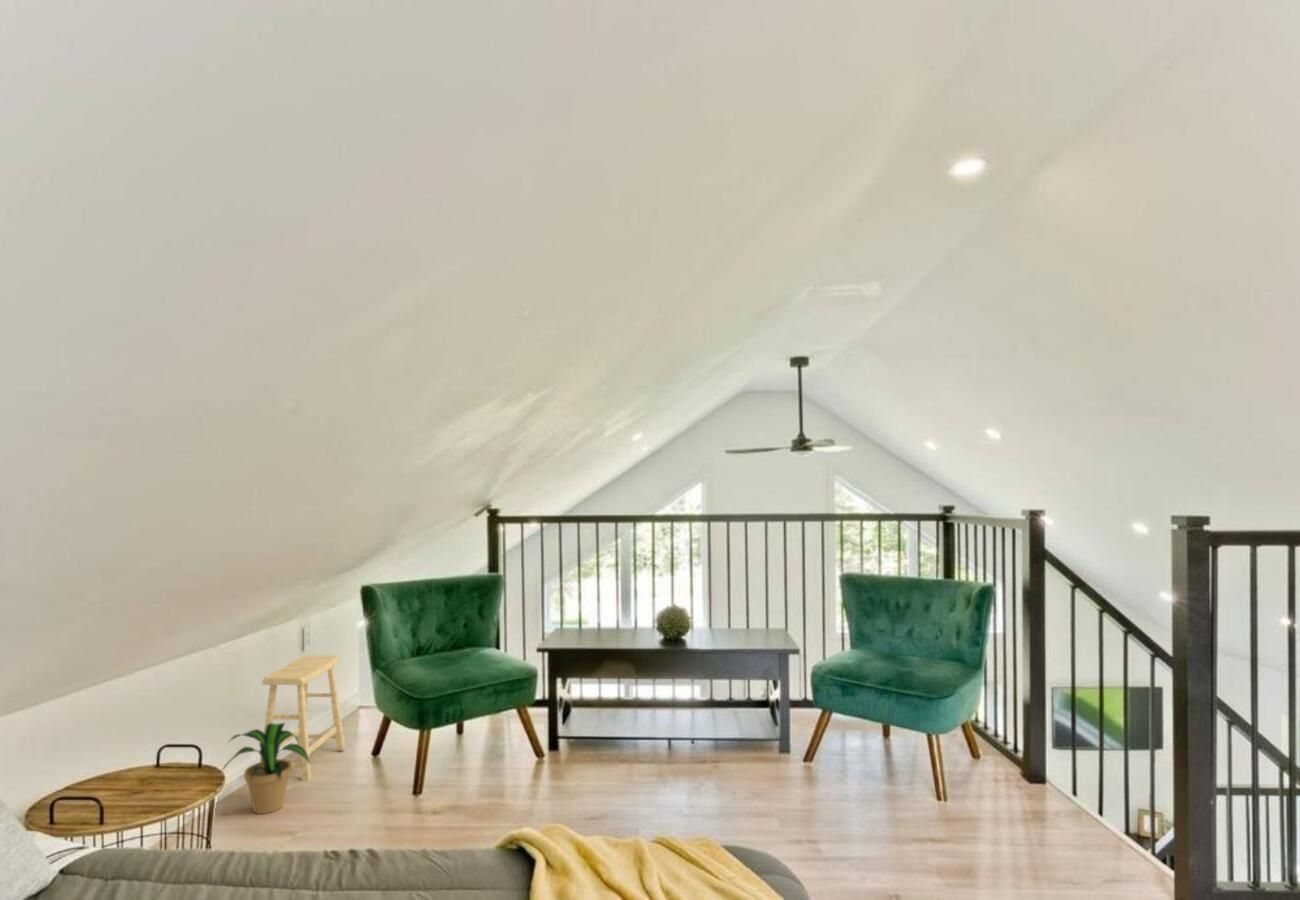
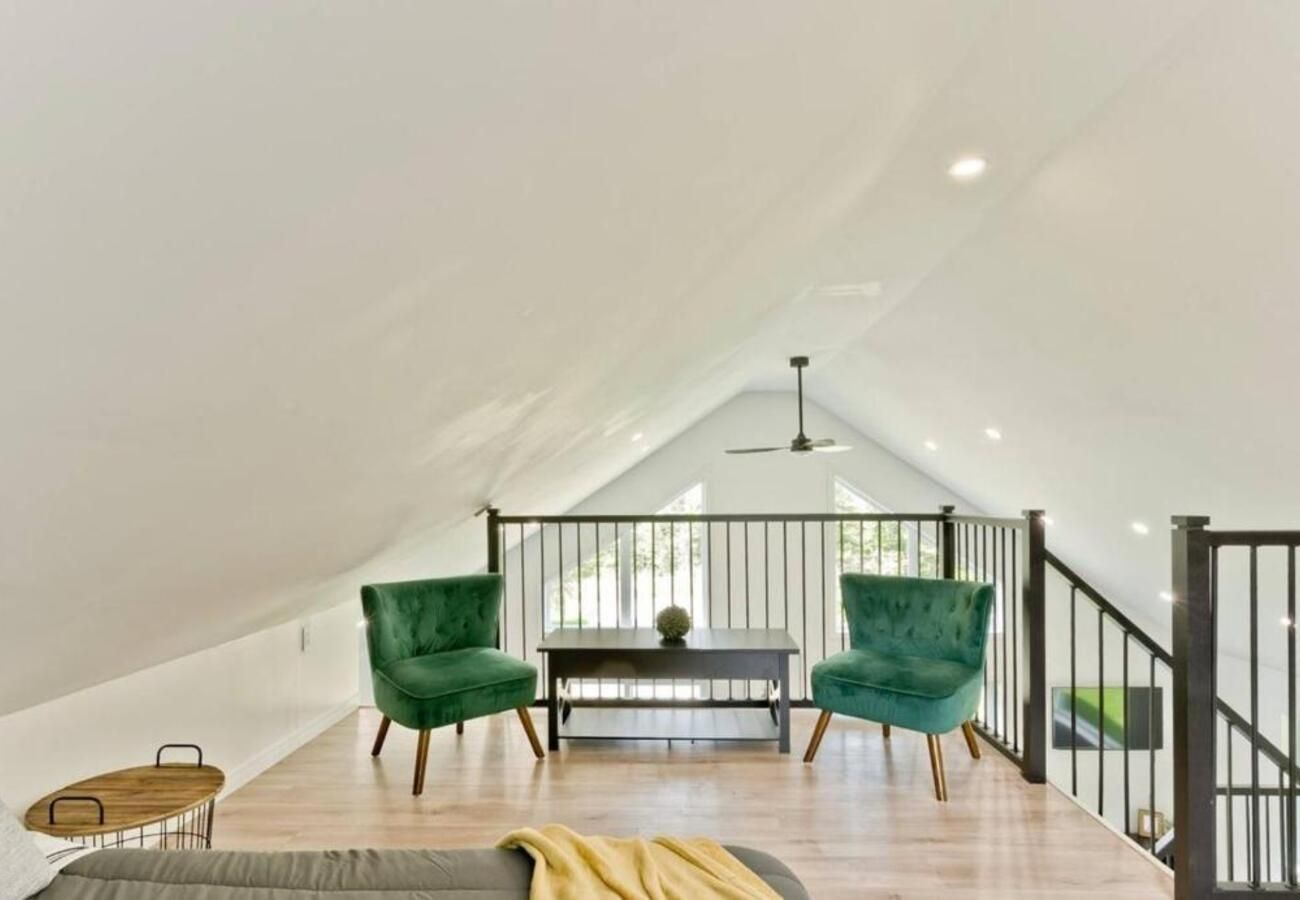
- potted plant [221,722,311,815]
- footstool [259,655,346,782]
